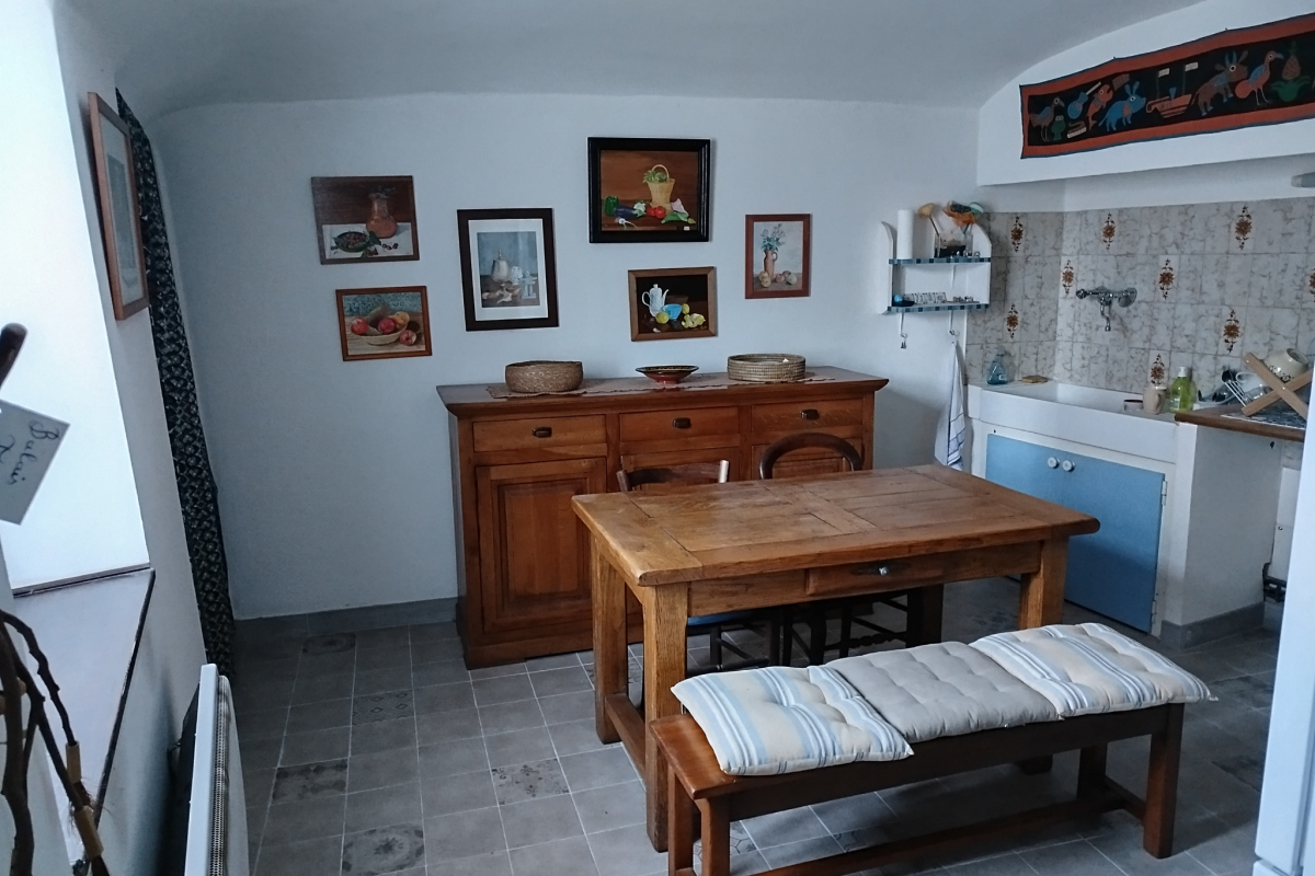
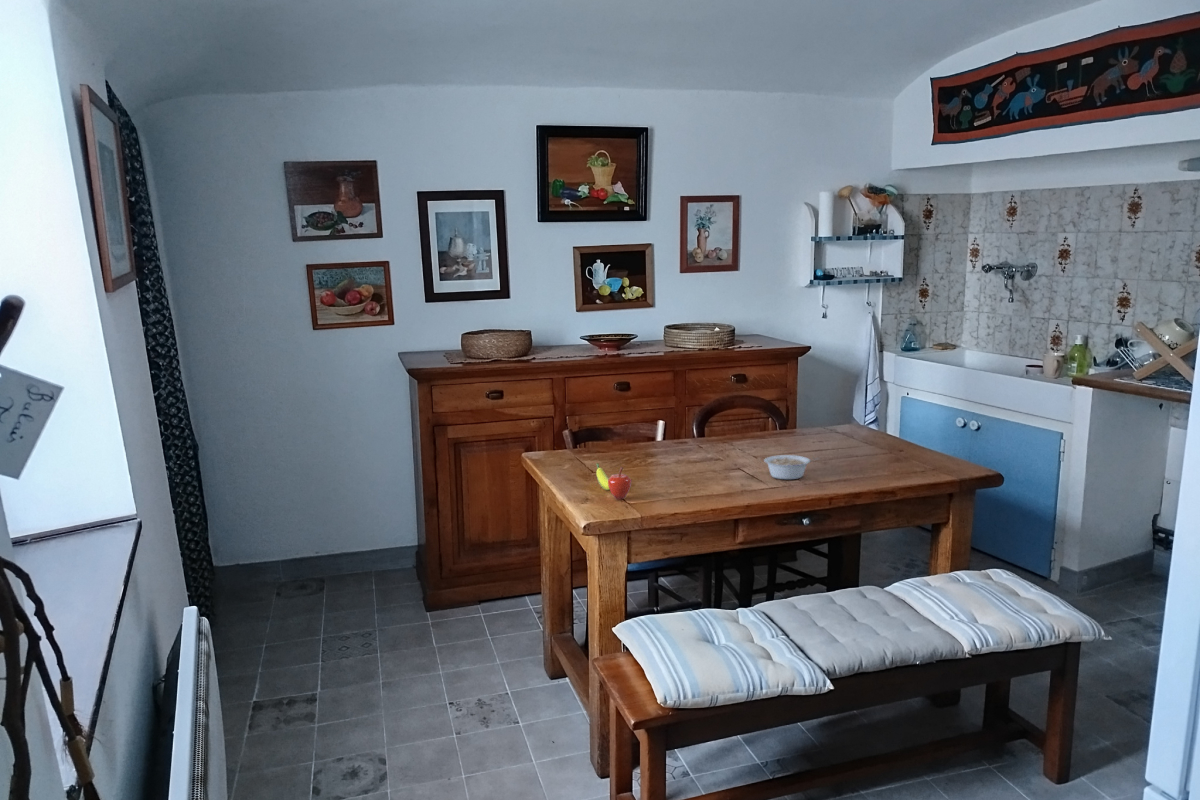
+ fruit [595,462,632,500]
+ legume [763,454,820,480]
